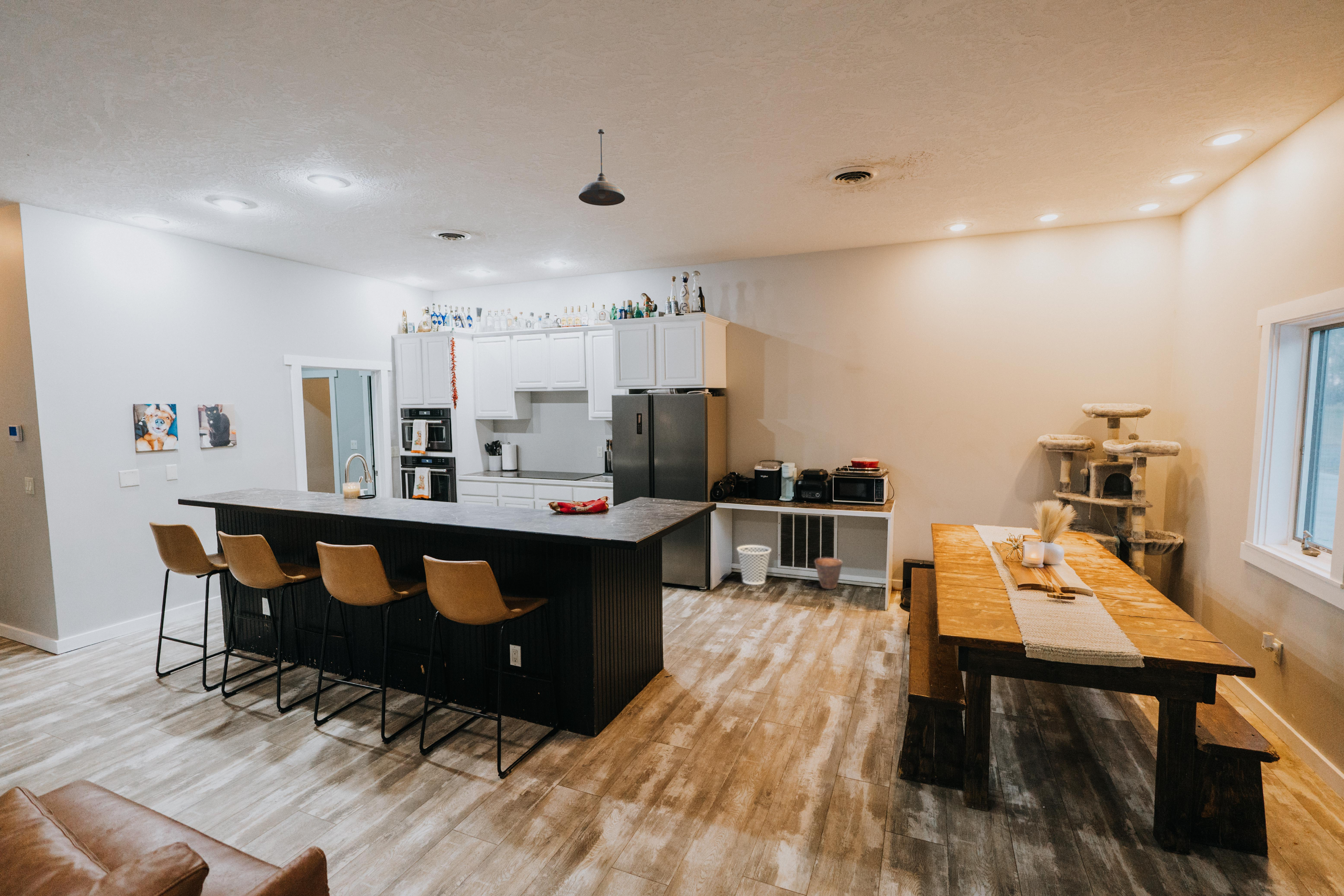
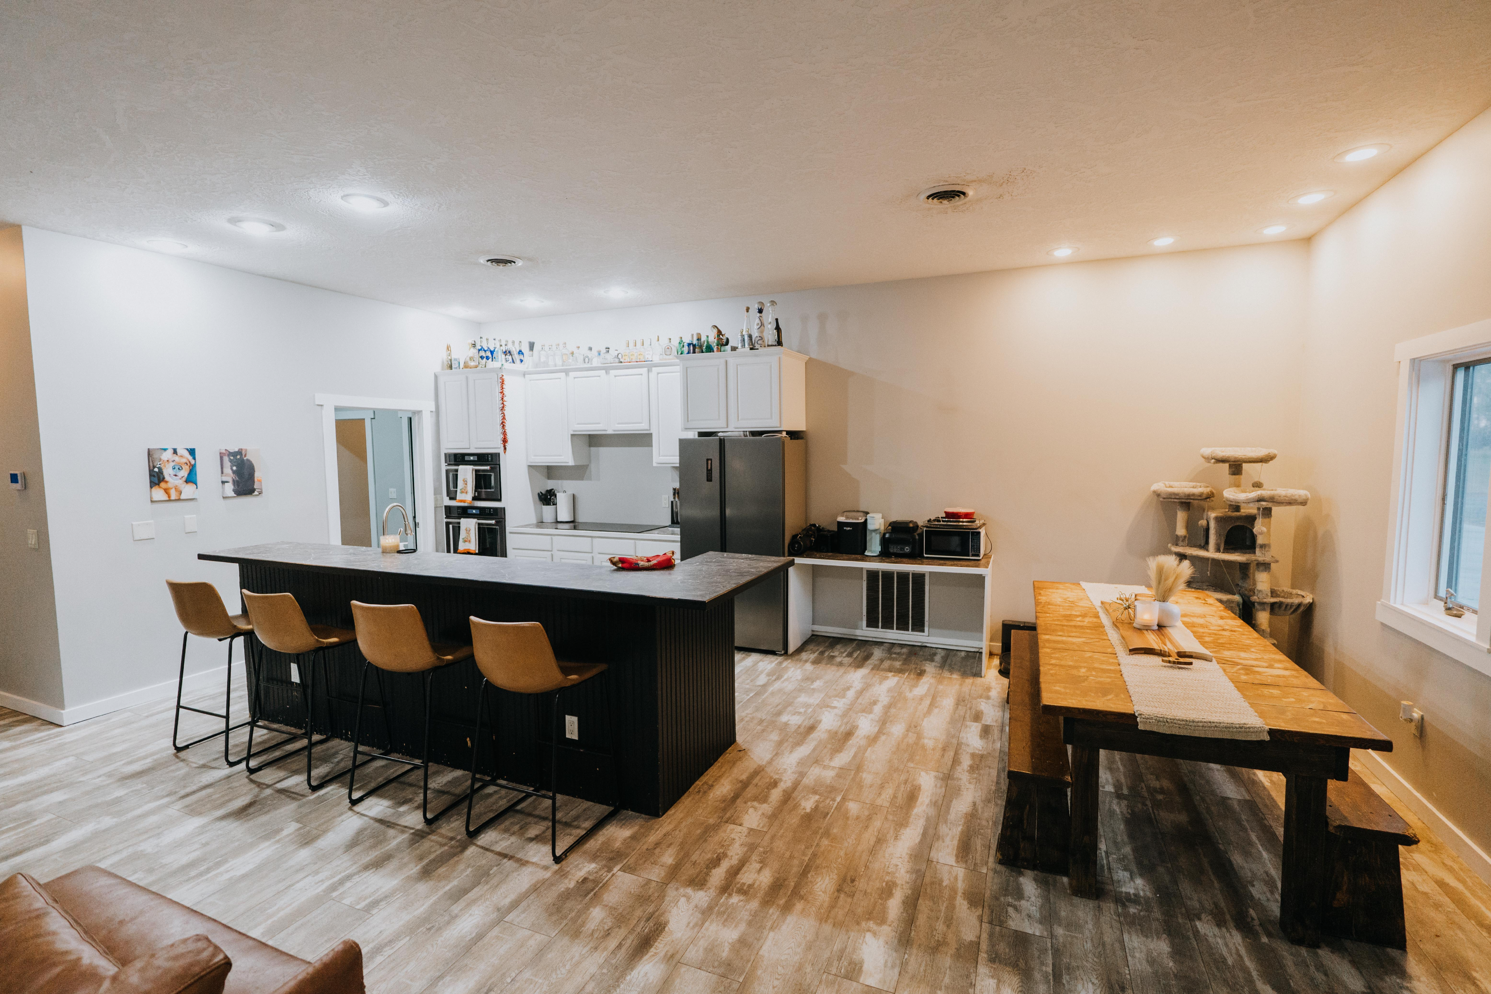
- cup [814,557,843,590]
- wastebasket [737,545,771,585]
- pendant light [578,129,625,206]
